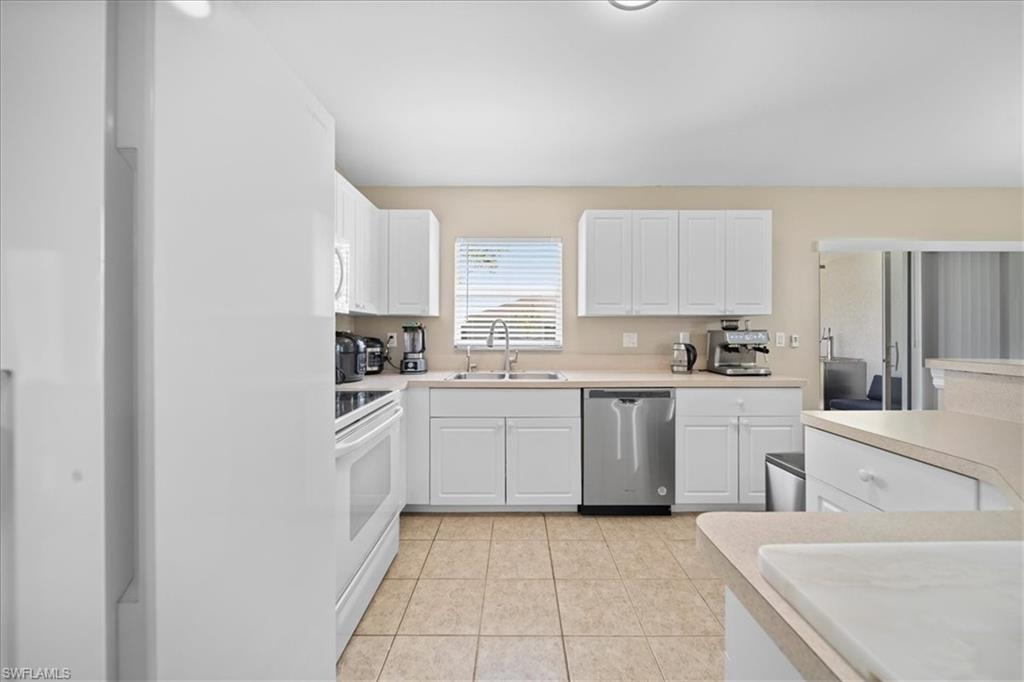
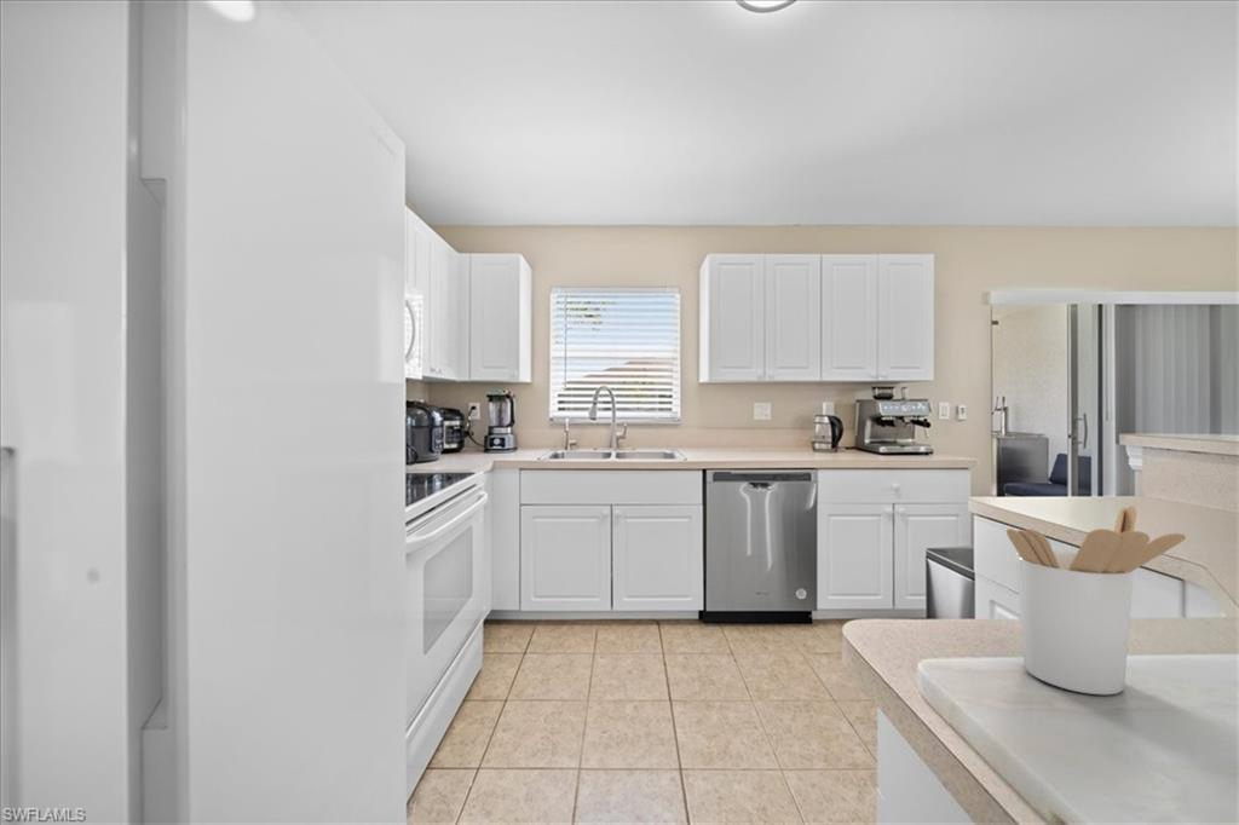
+ utensil holder [1005,504,1187,696]
